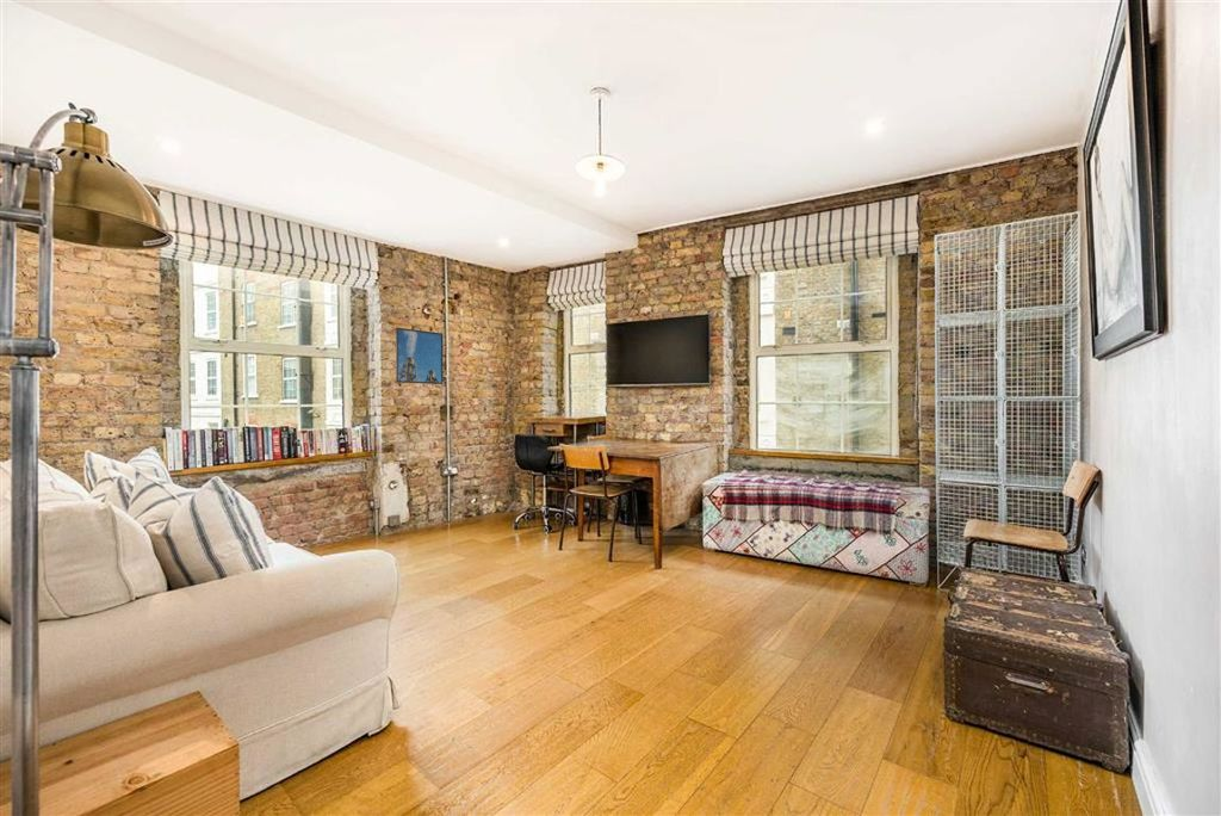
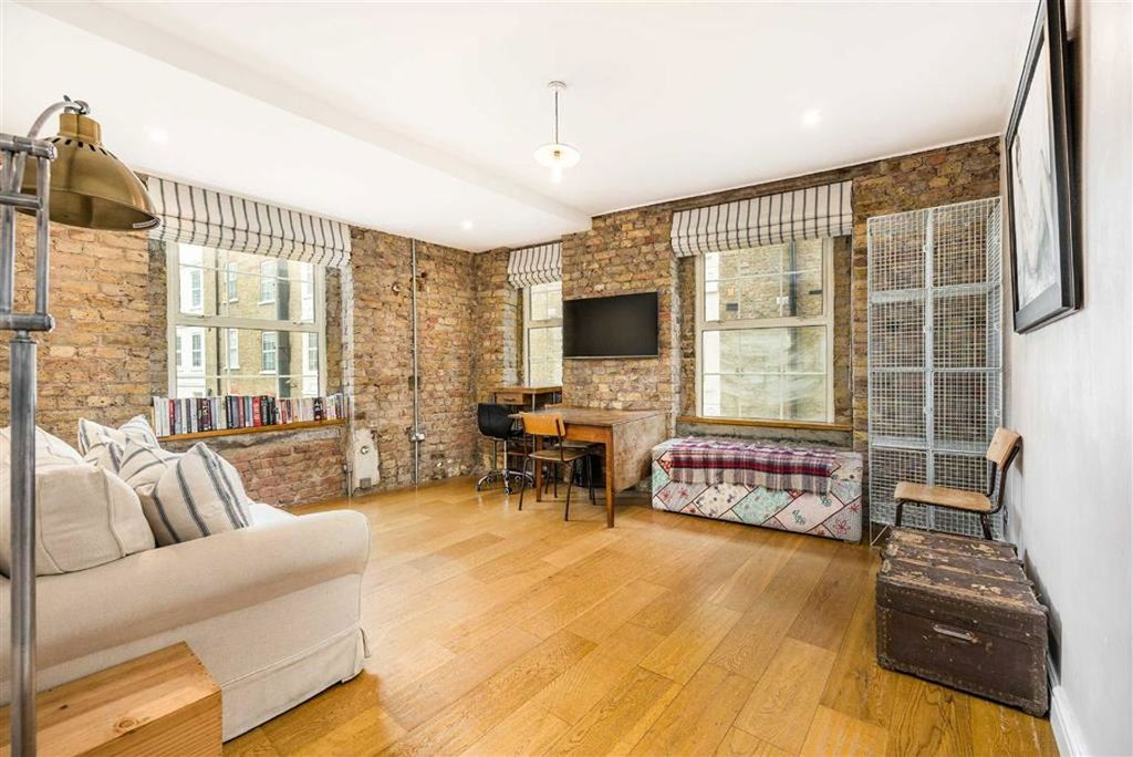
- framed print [395,327,445,385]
